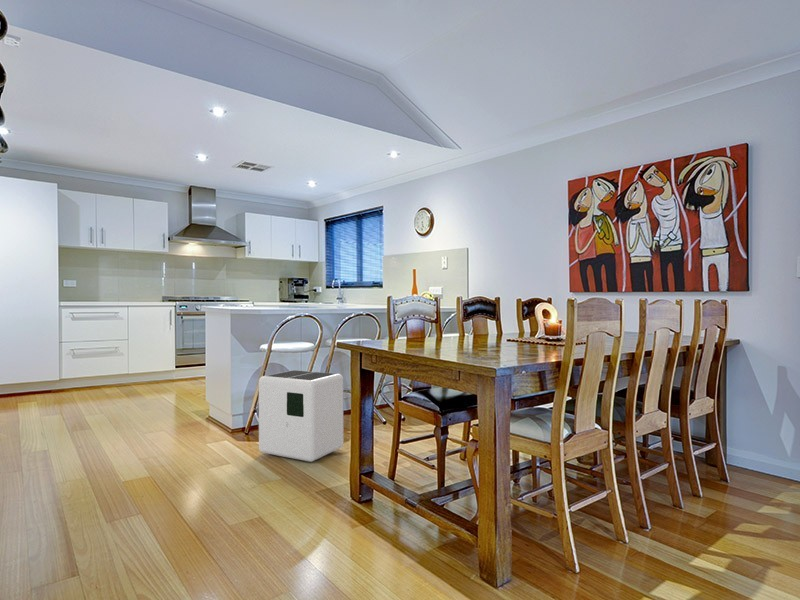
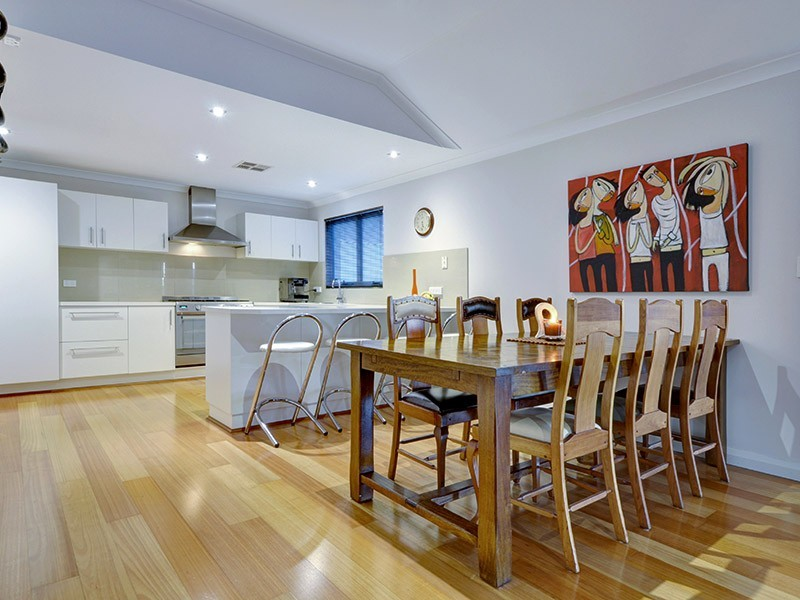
- air purifier [258,369,344,463]
